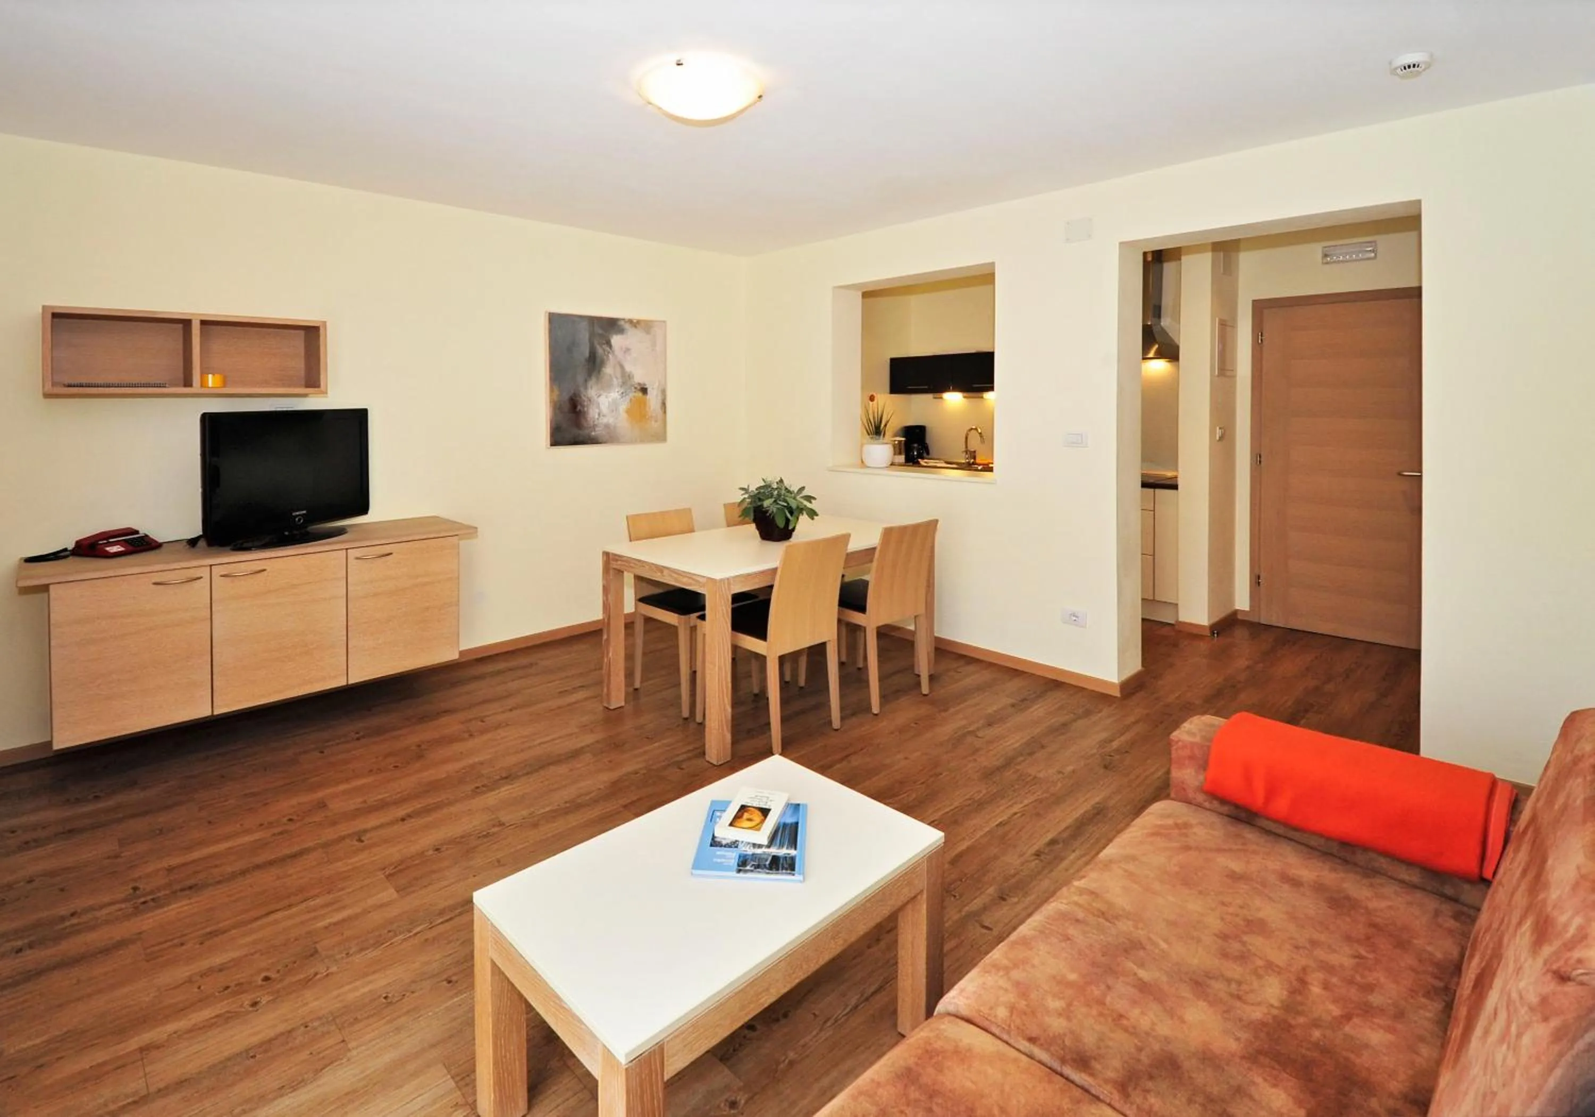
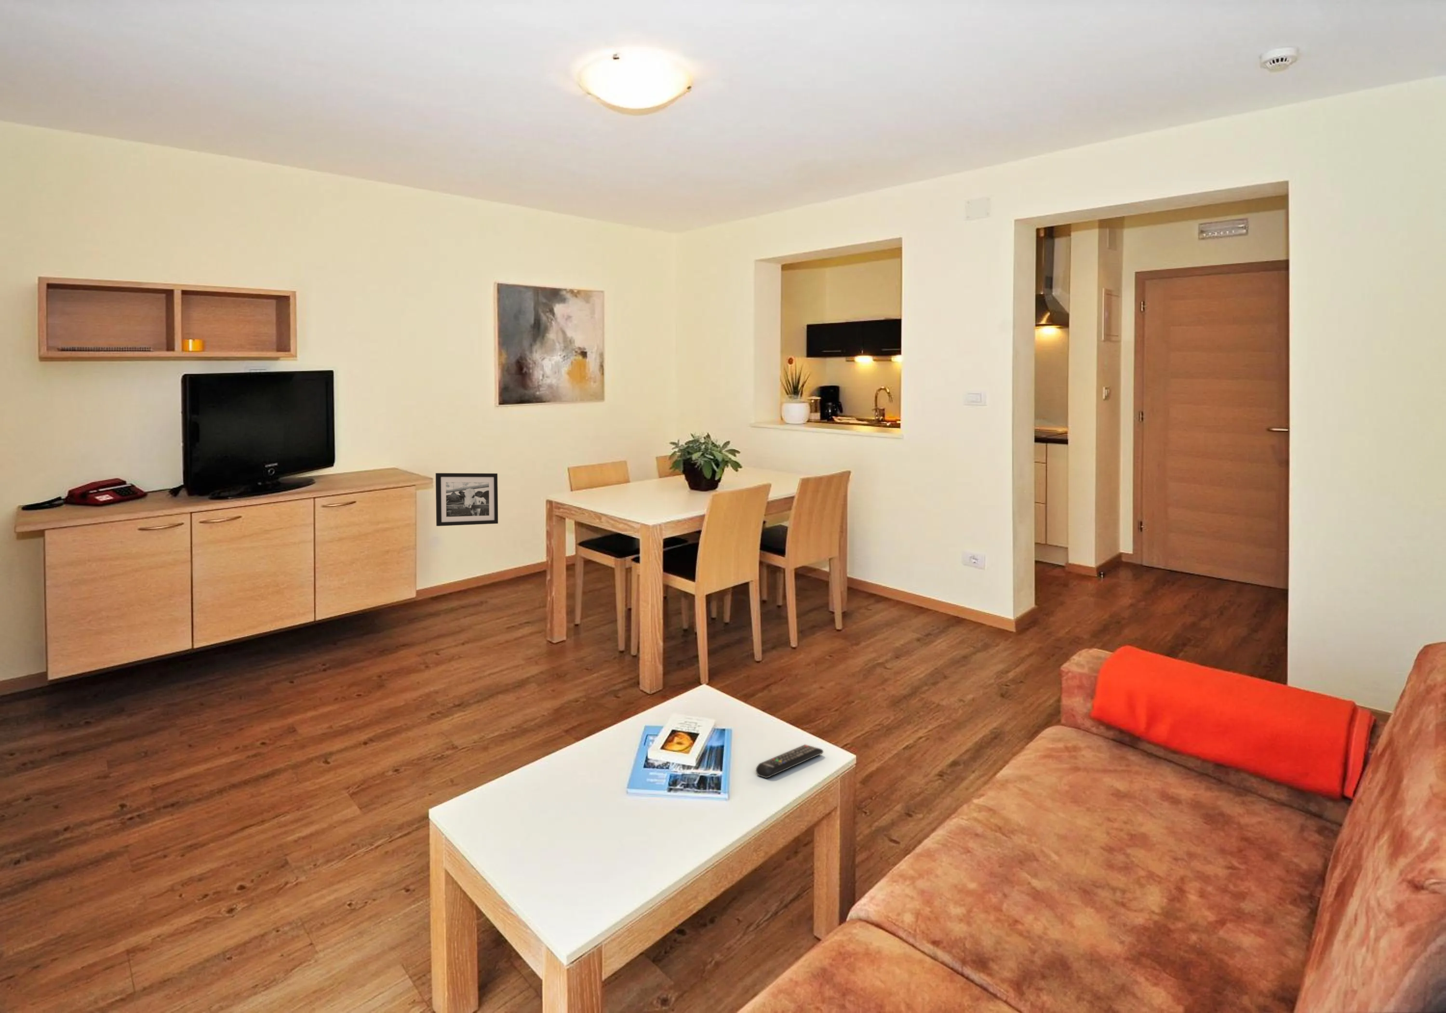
+ picture frame [435,472,499,526]
+ remote control [755,744,824,779]
